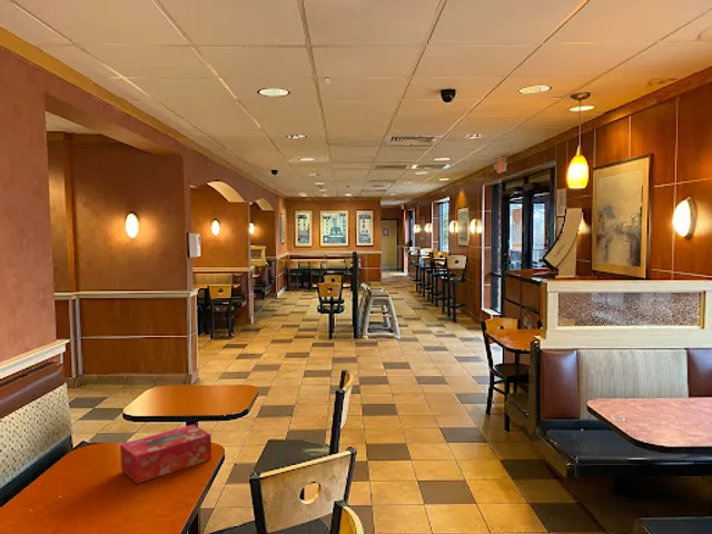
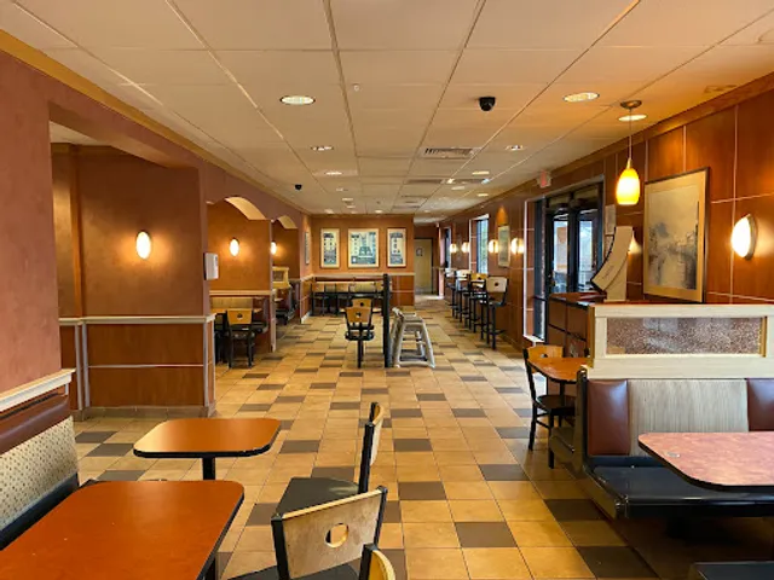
- tissue box [119,424,212,485]
